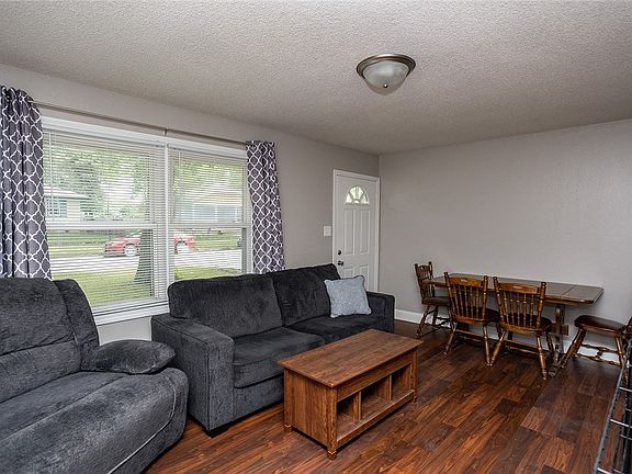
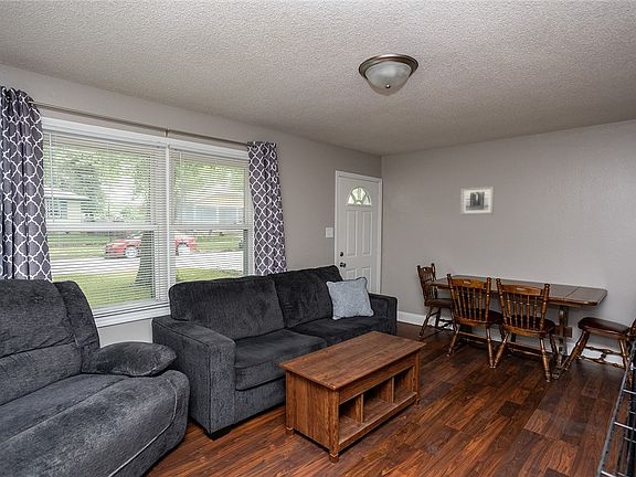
+ wall art [459,186,495,216]
